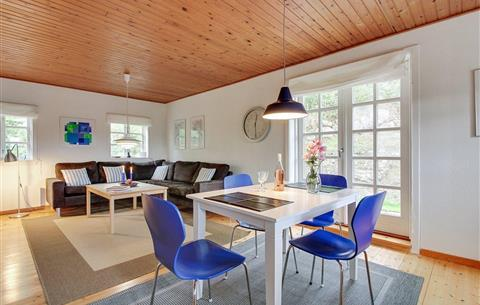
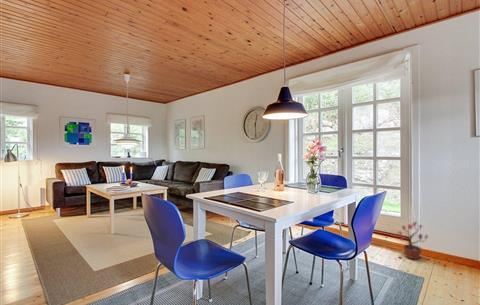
+ potted plant [395,221,431,261]
